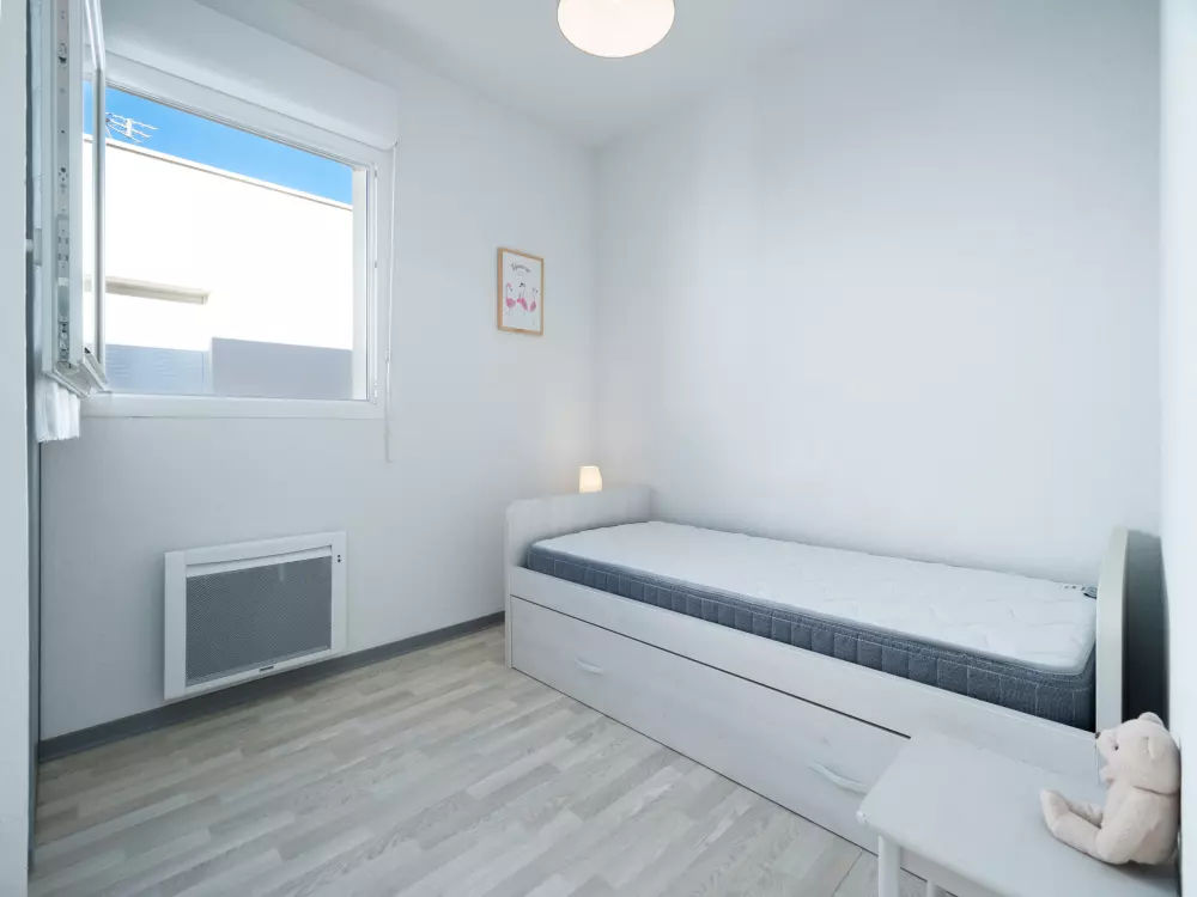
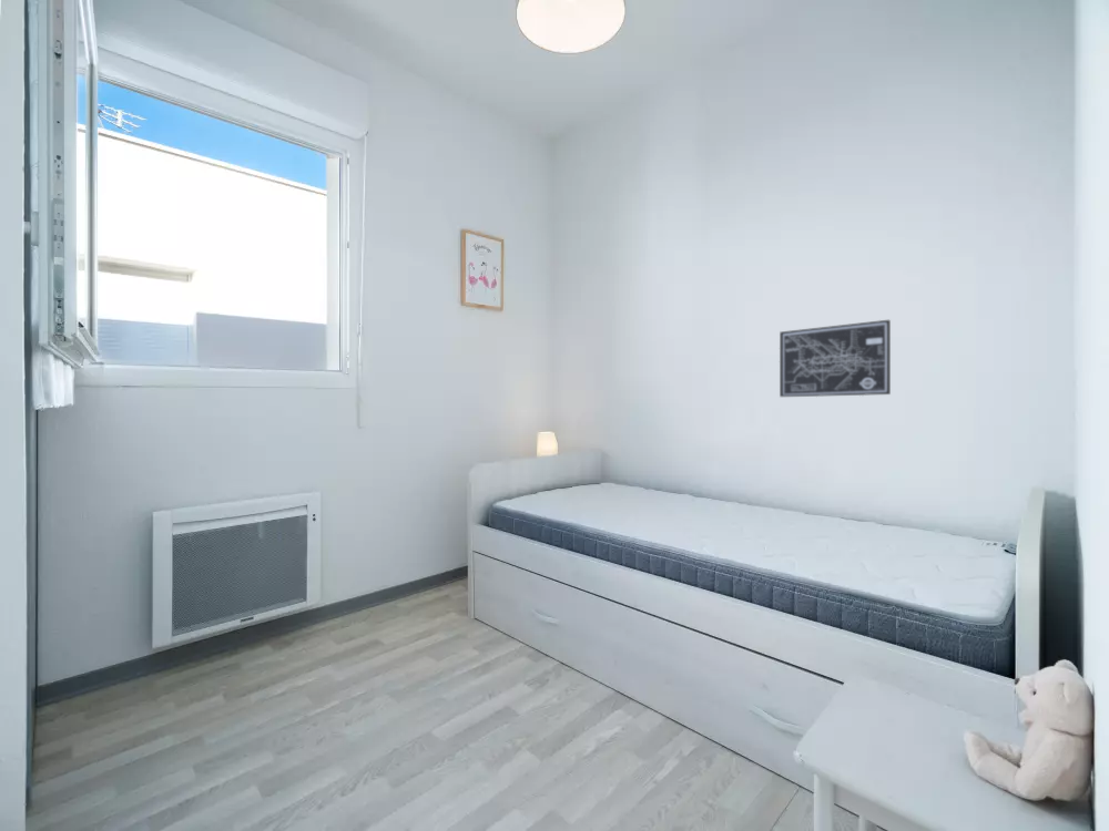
+ wall art [779,319,892,398]
